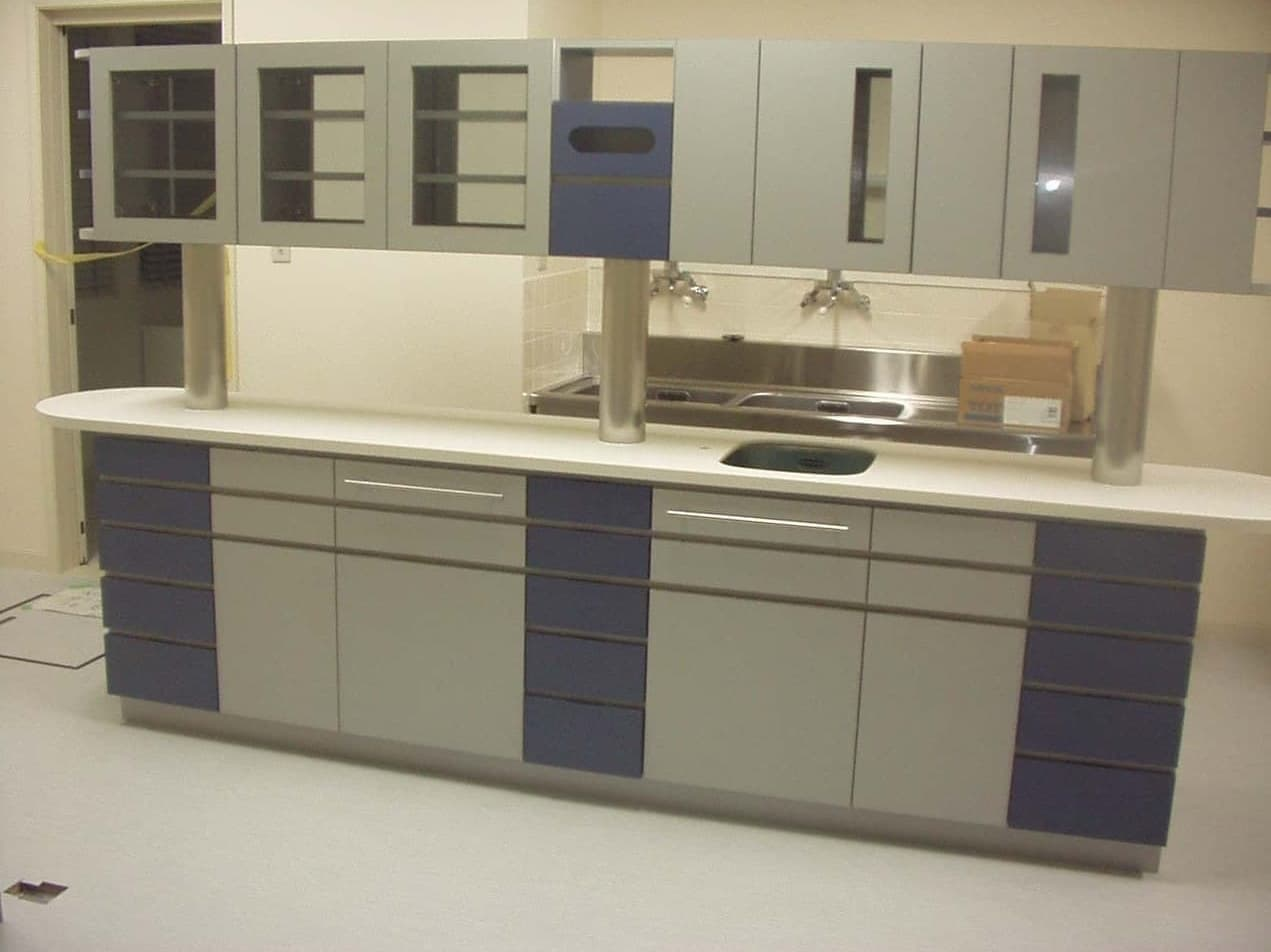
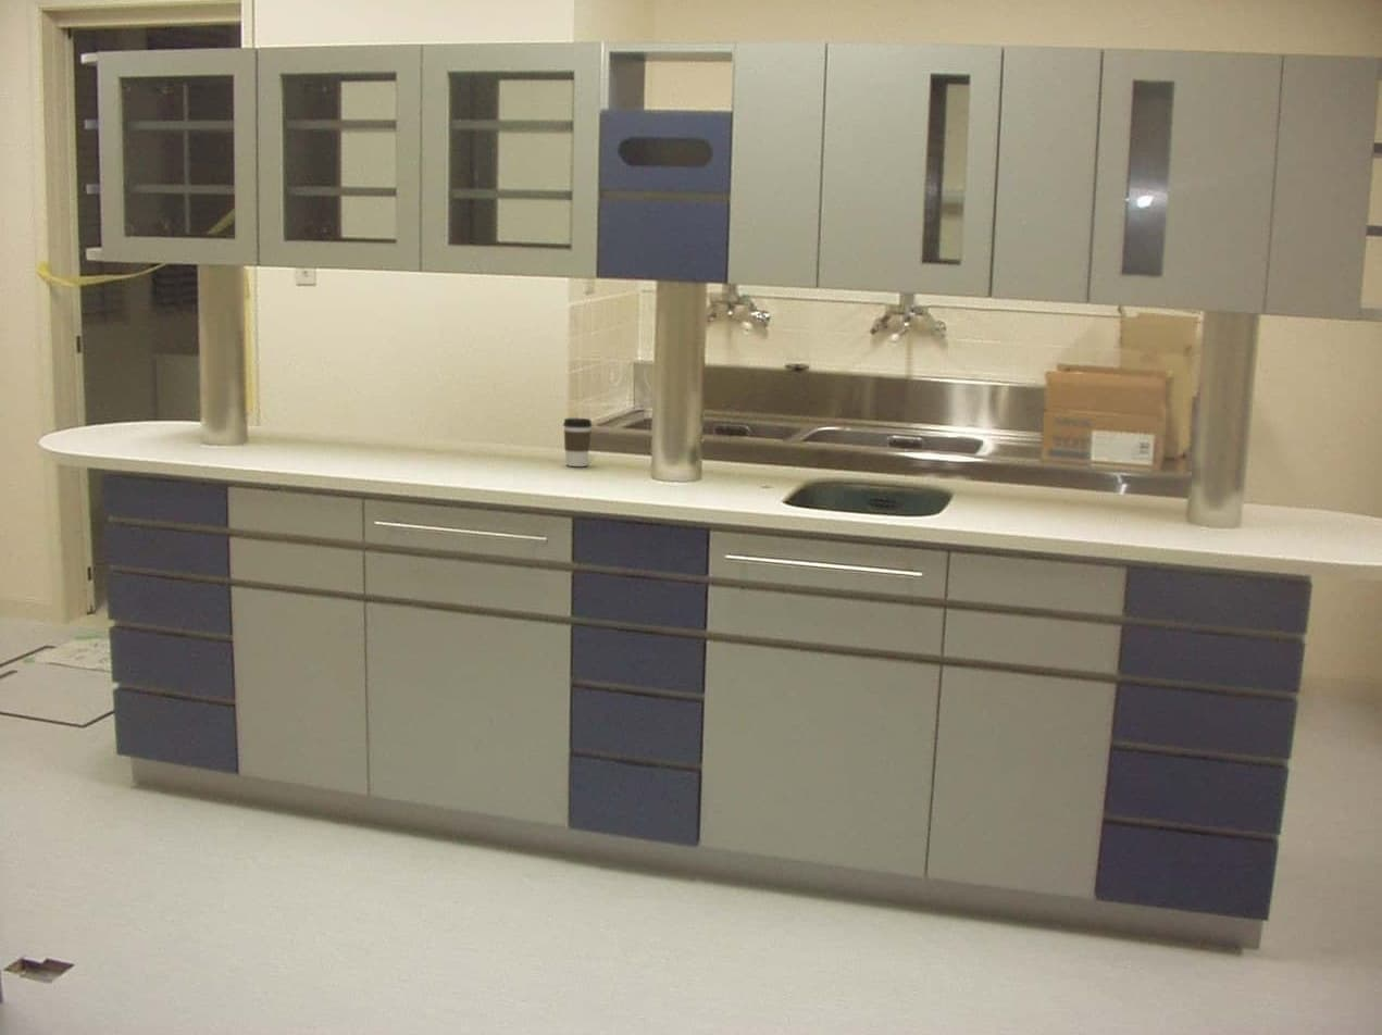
+ coffee cup [562,417,594,467]
